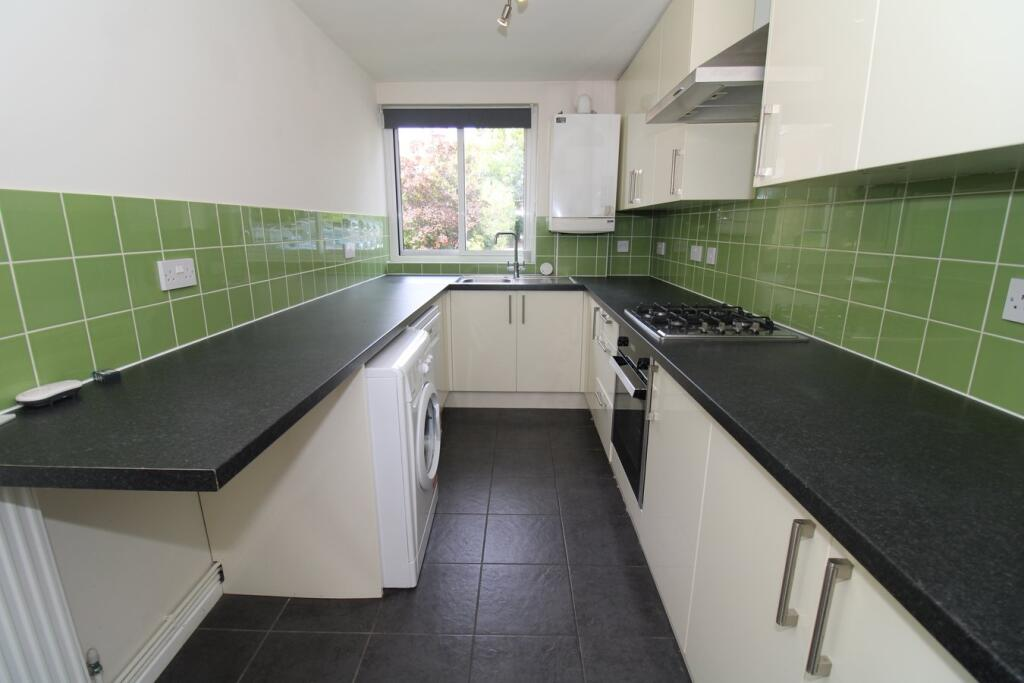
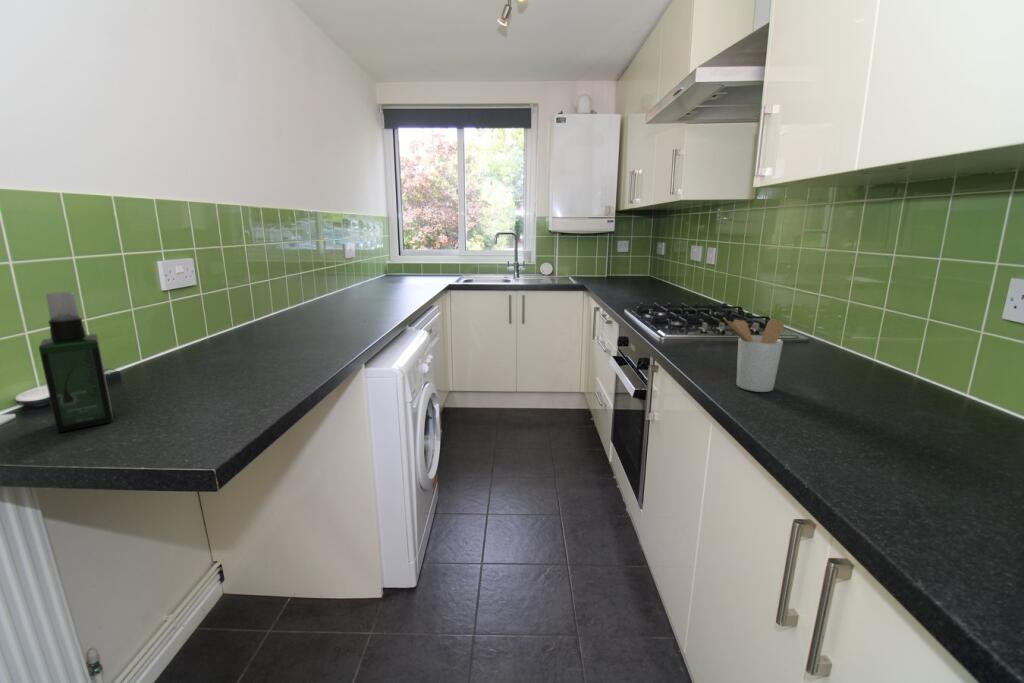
+ utensil holder [722,316,785,393]
+ spray bottle [38,291,114,433]
